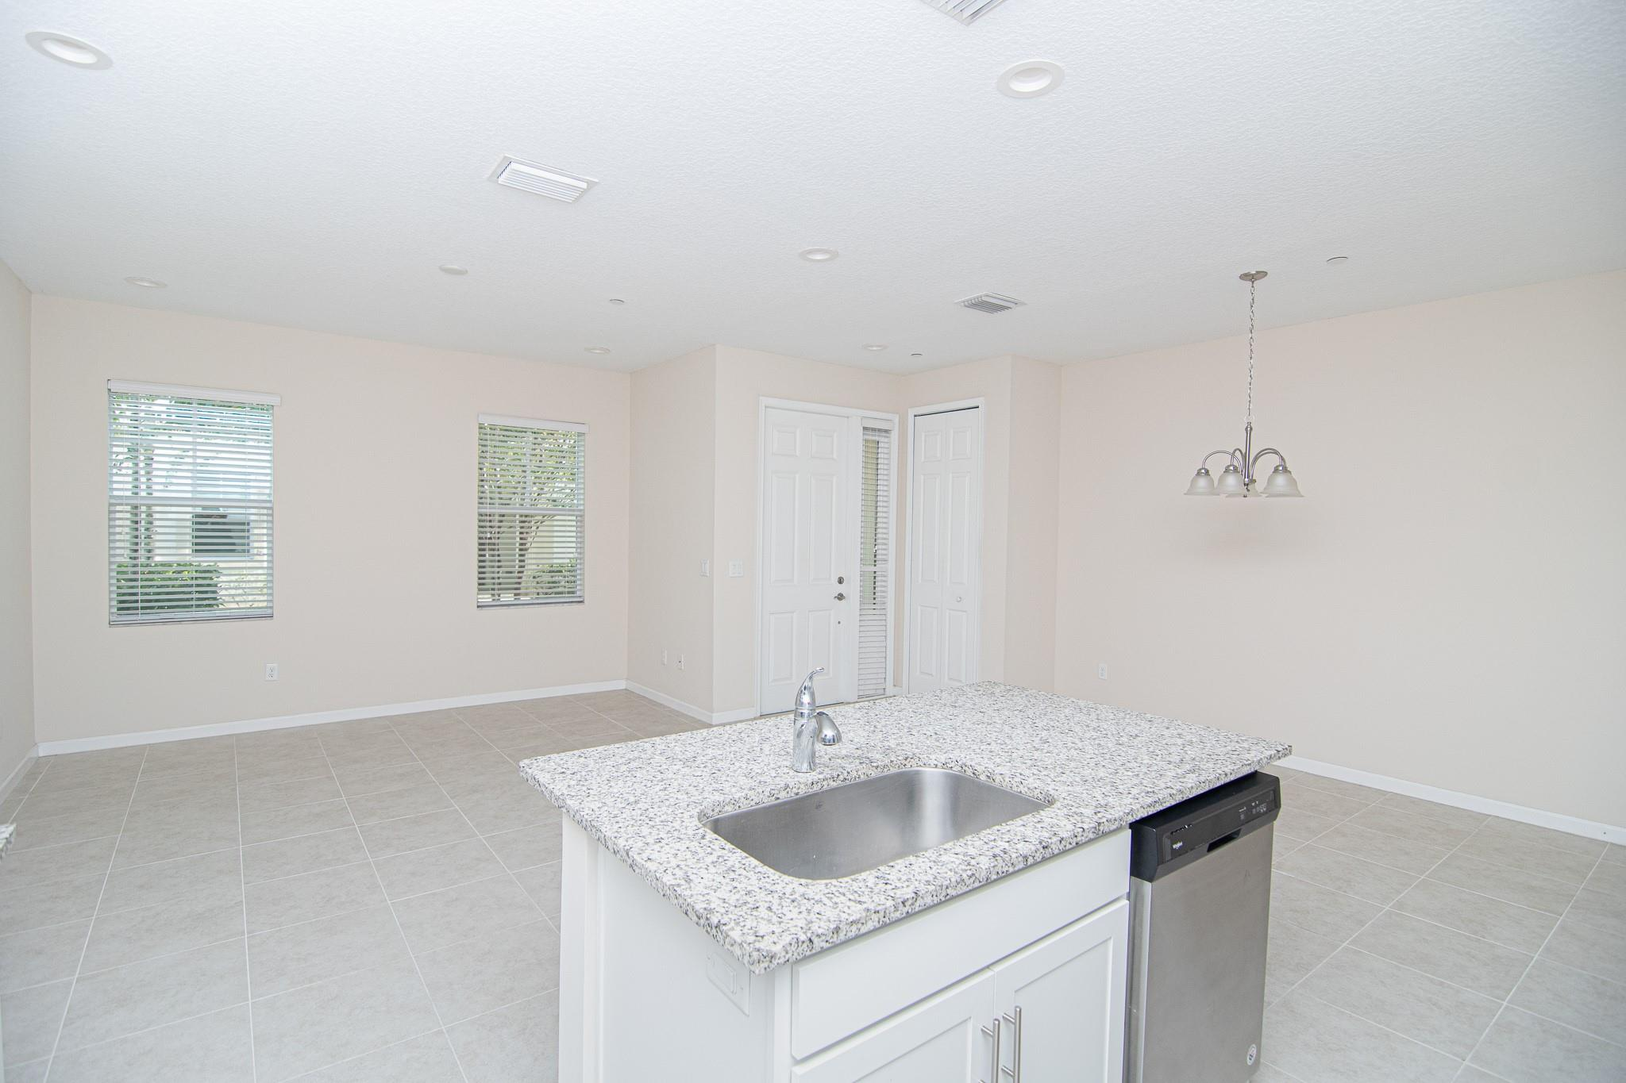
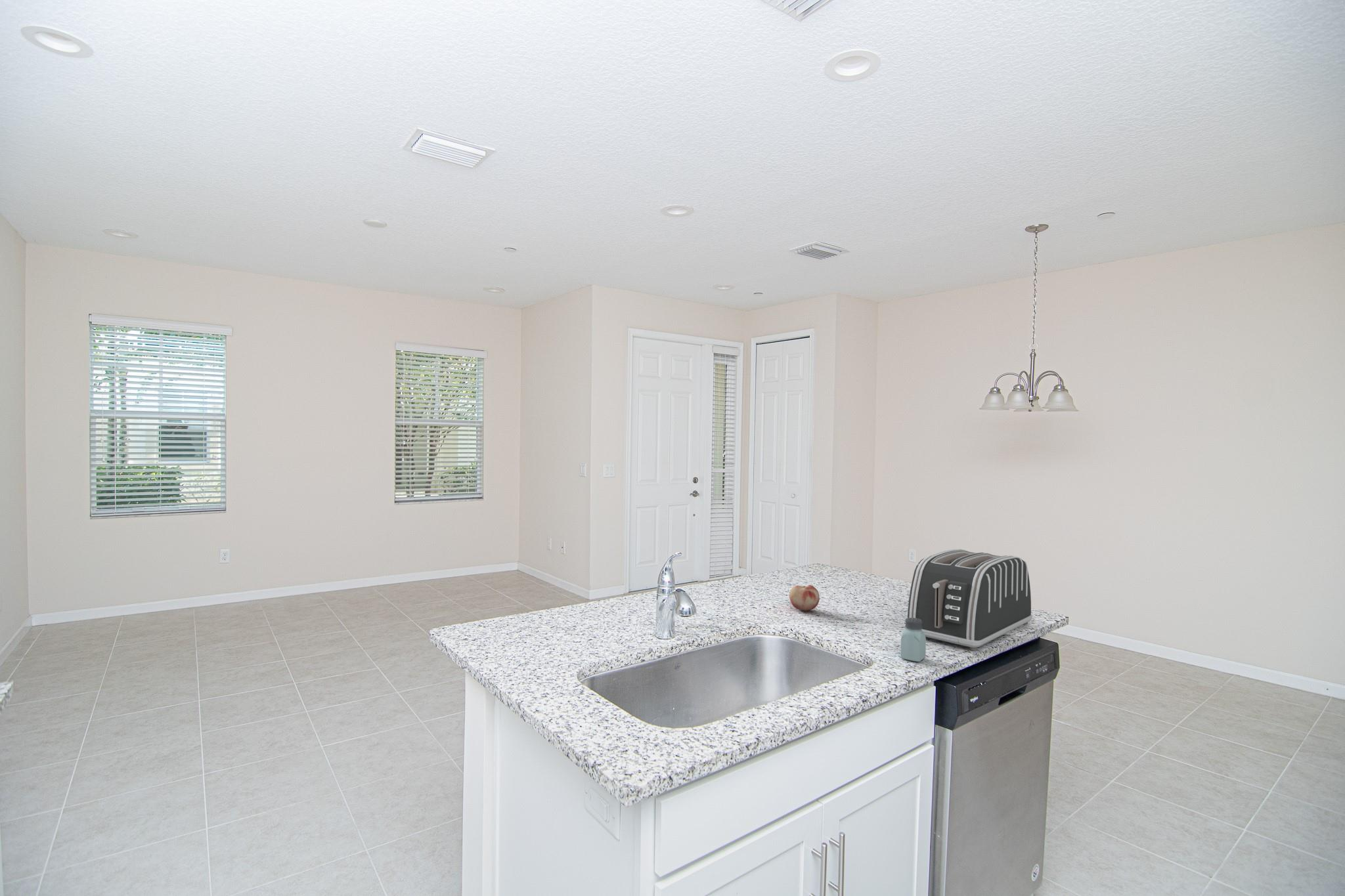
+ saltshaker [900,617,927,662]
+ fruit [789,584,820,612]
+ toaster [907,549,1033,651]
